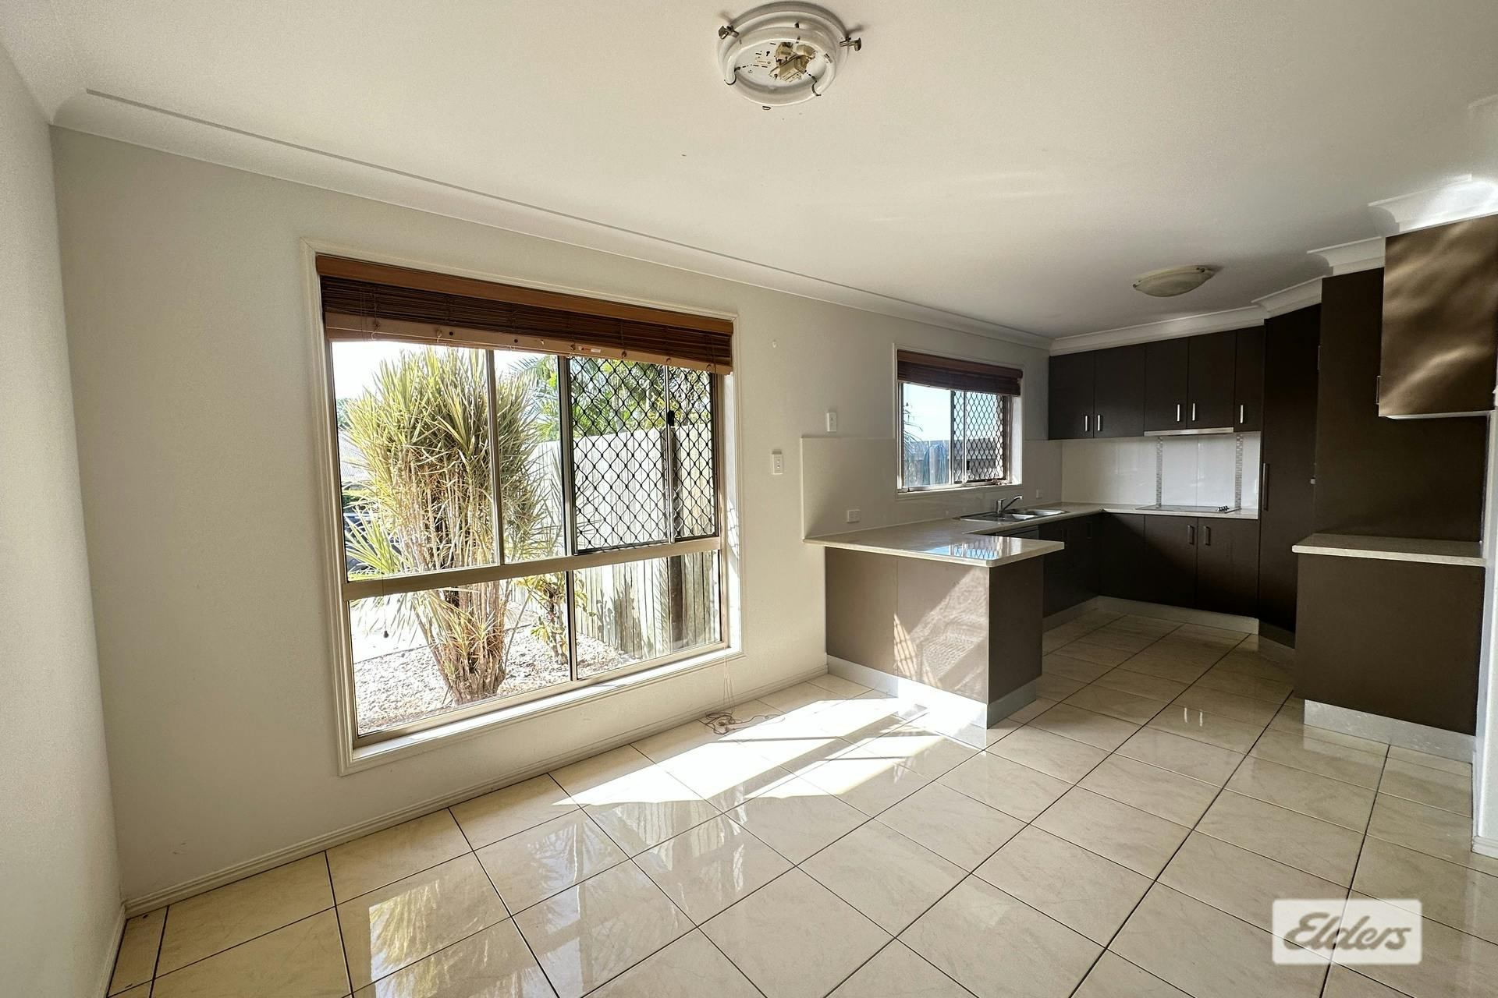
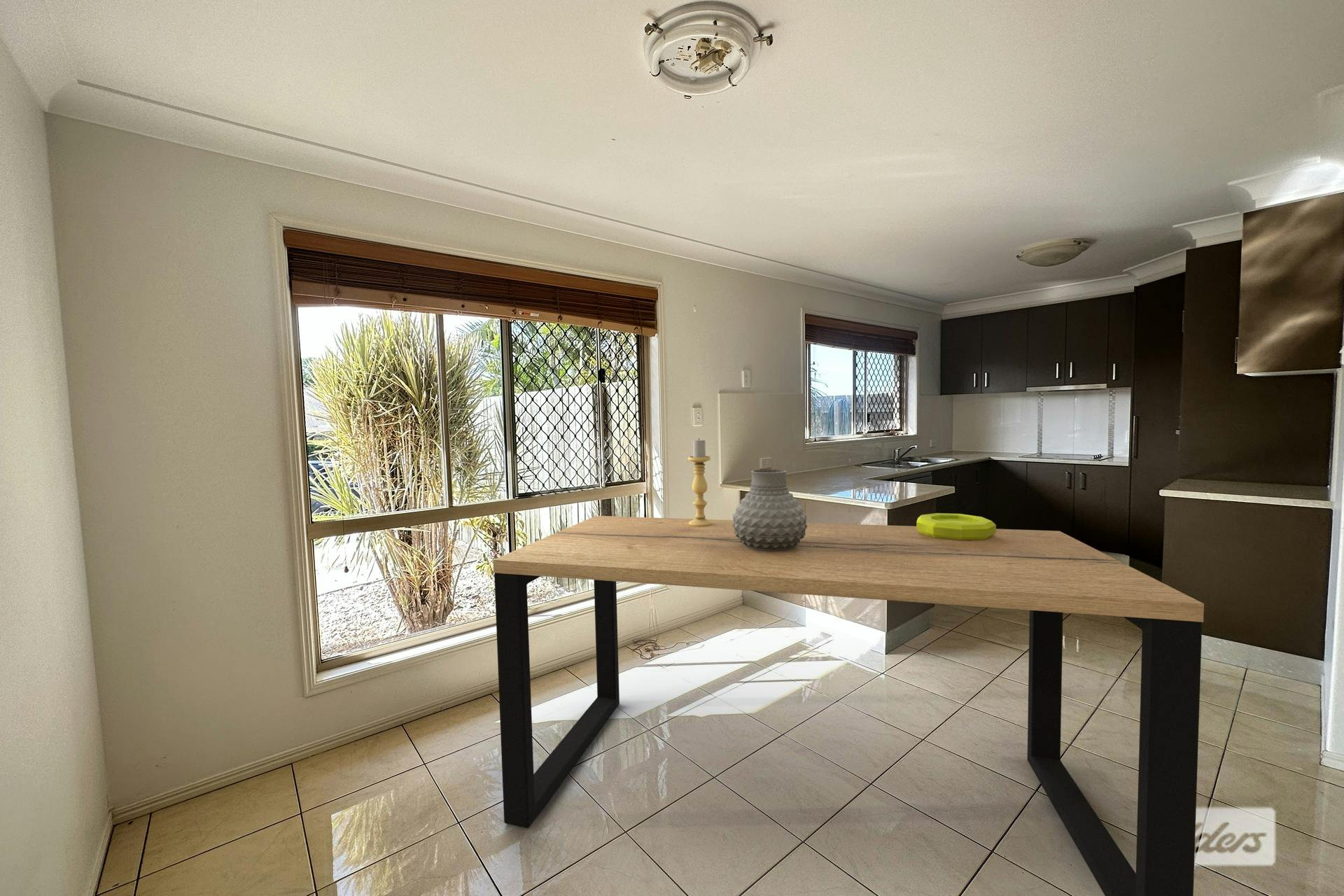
+ dining table [492,515,1205,896]
+ candle holder [687,437,712,526]
+ vase [732,469,808,552]
+ bowl [916,512,997,540]
